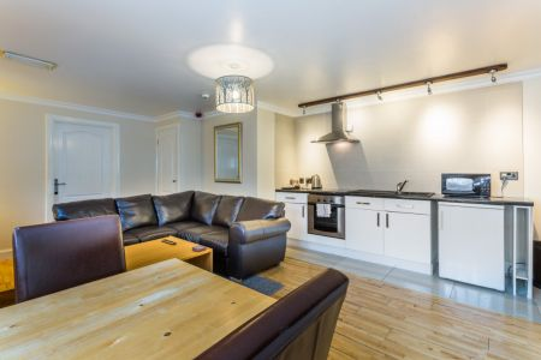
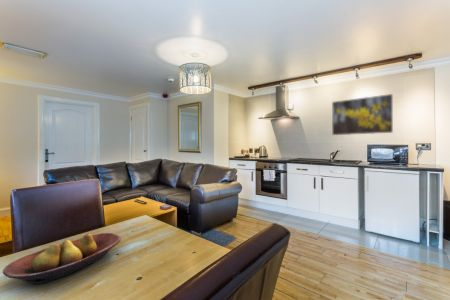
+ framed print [331,93,394,136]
+ fruit bowl [2,232,122,285]
